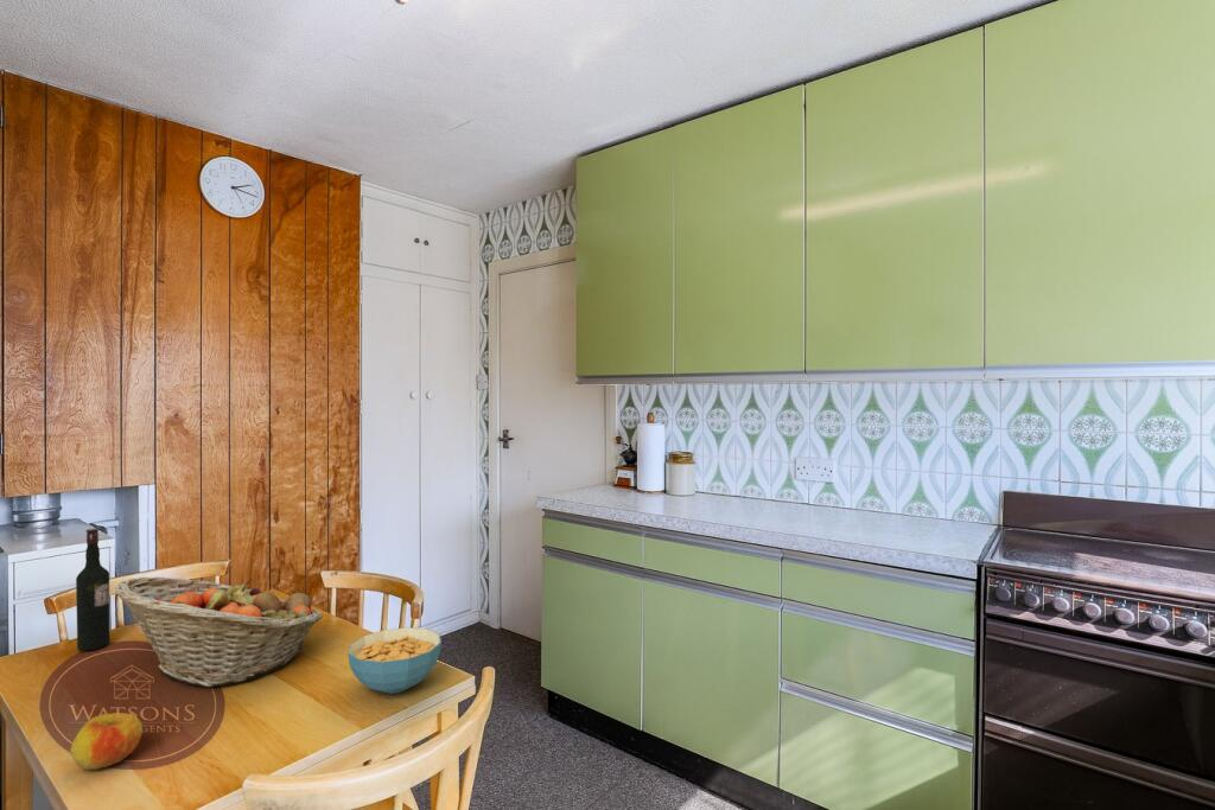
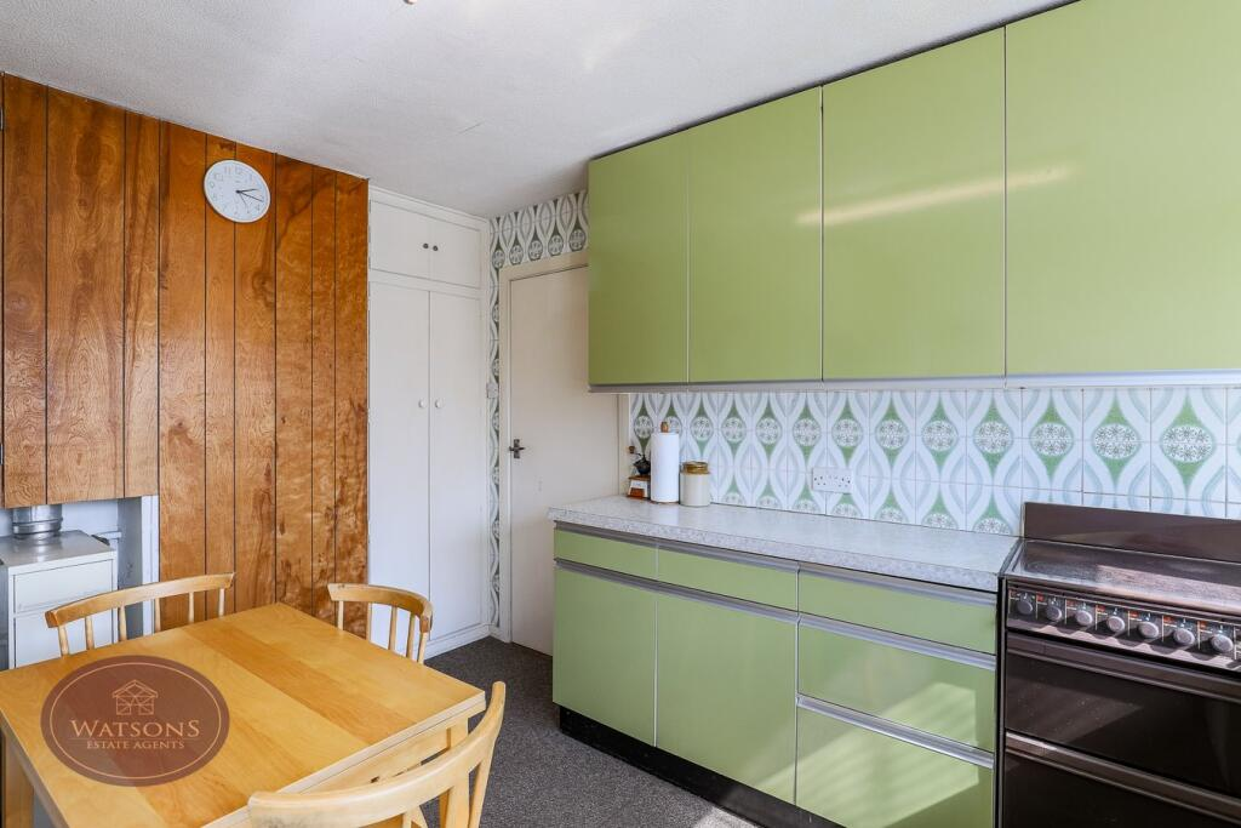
- cereal bowl [346,626,443,695]
- wine bottle [75,528,112,652]
- fruit basket [114,576,324,688]
- apple [69,712,144,771]
